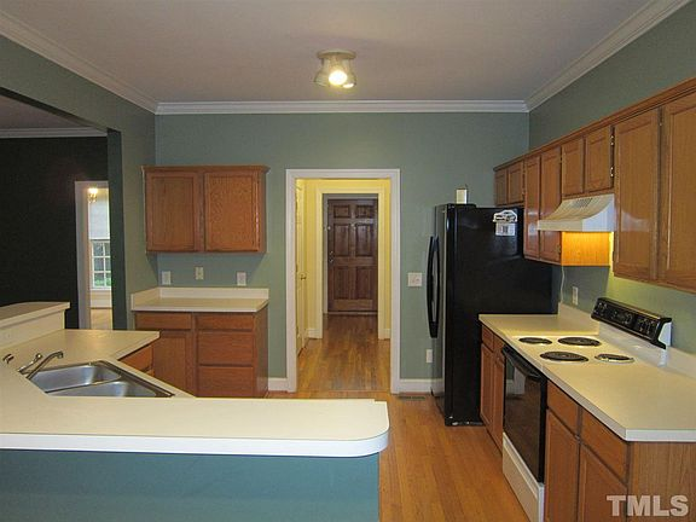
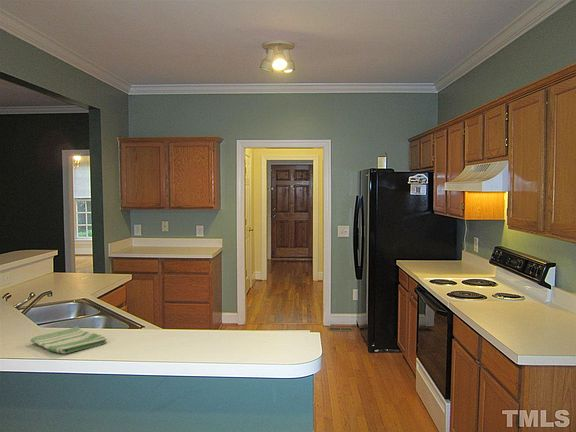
+ dish towel [30,326,108,354]
